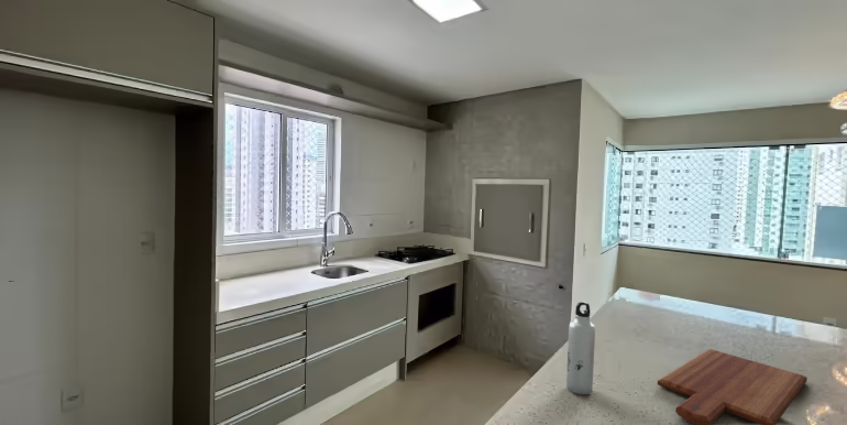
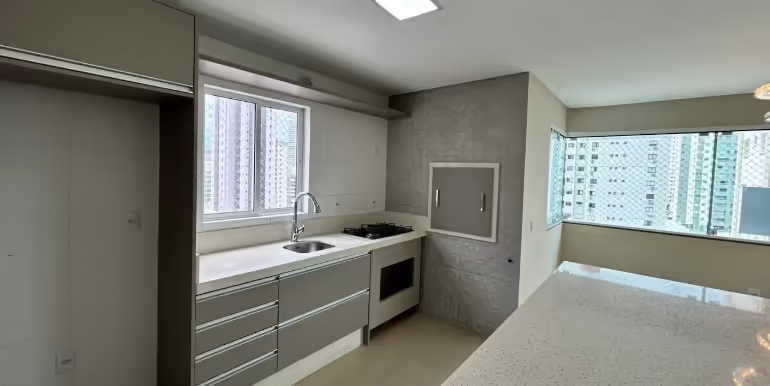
- water bottle [565,301,596,395]
- cutting board [657,348,809,425]
